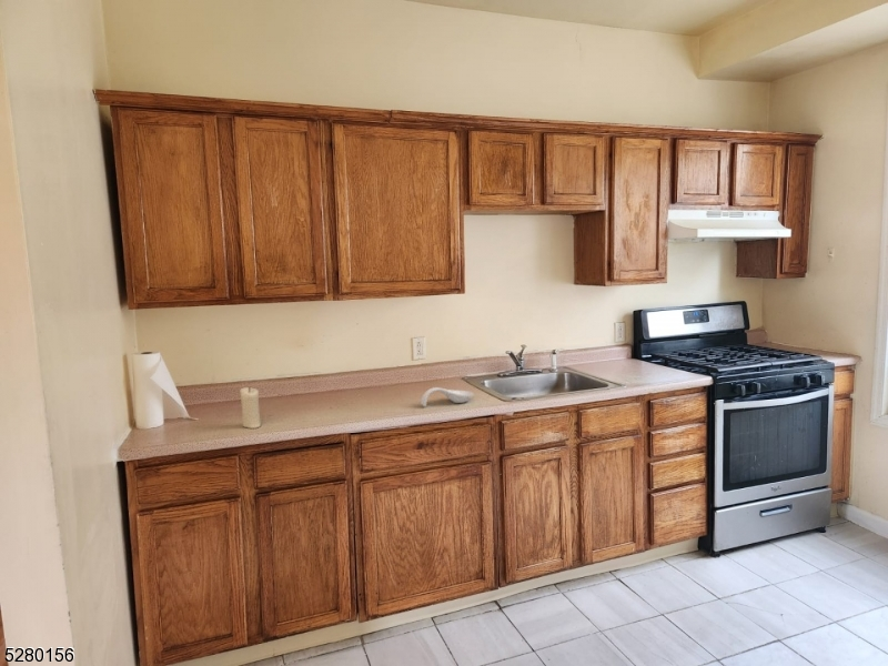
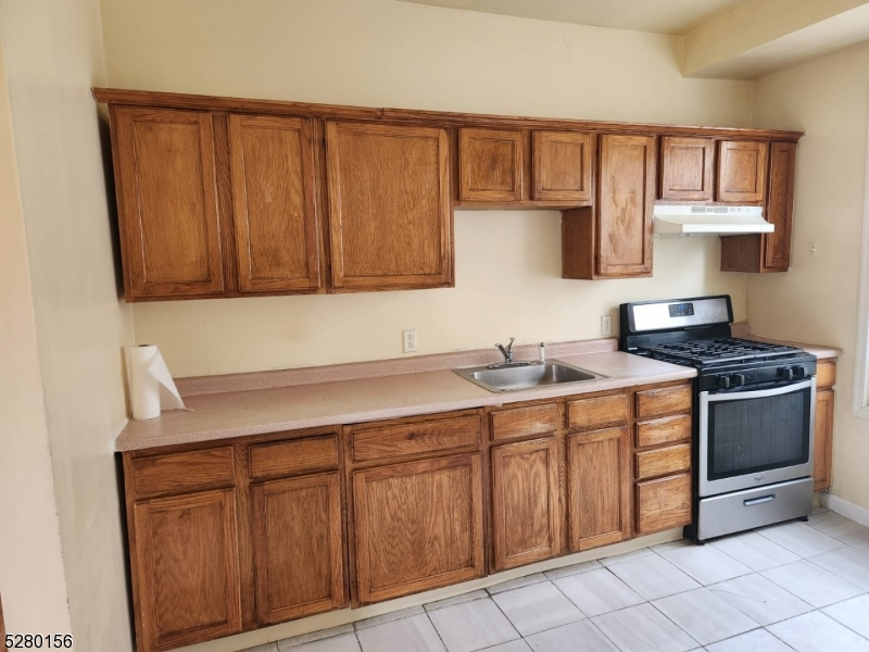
- spoon rest [420,386,475,407]
- candle [239,386,262,430]
